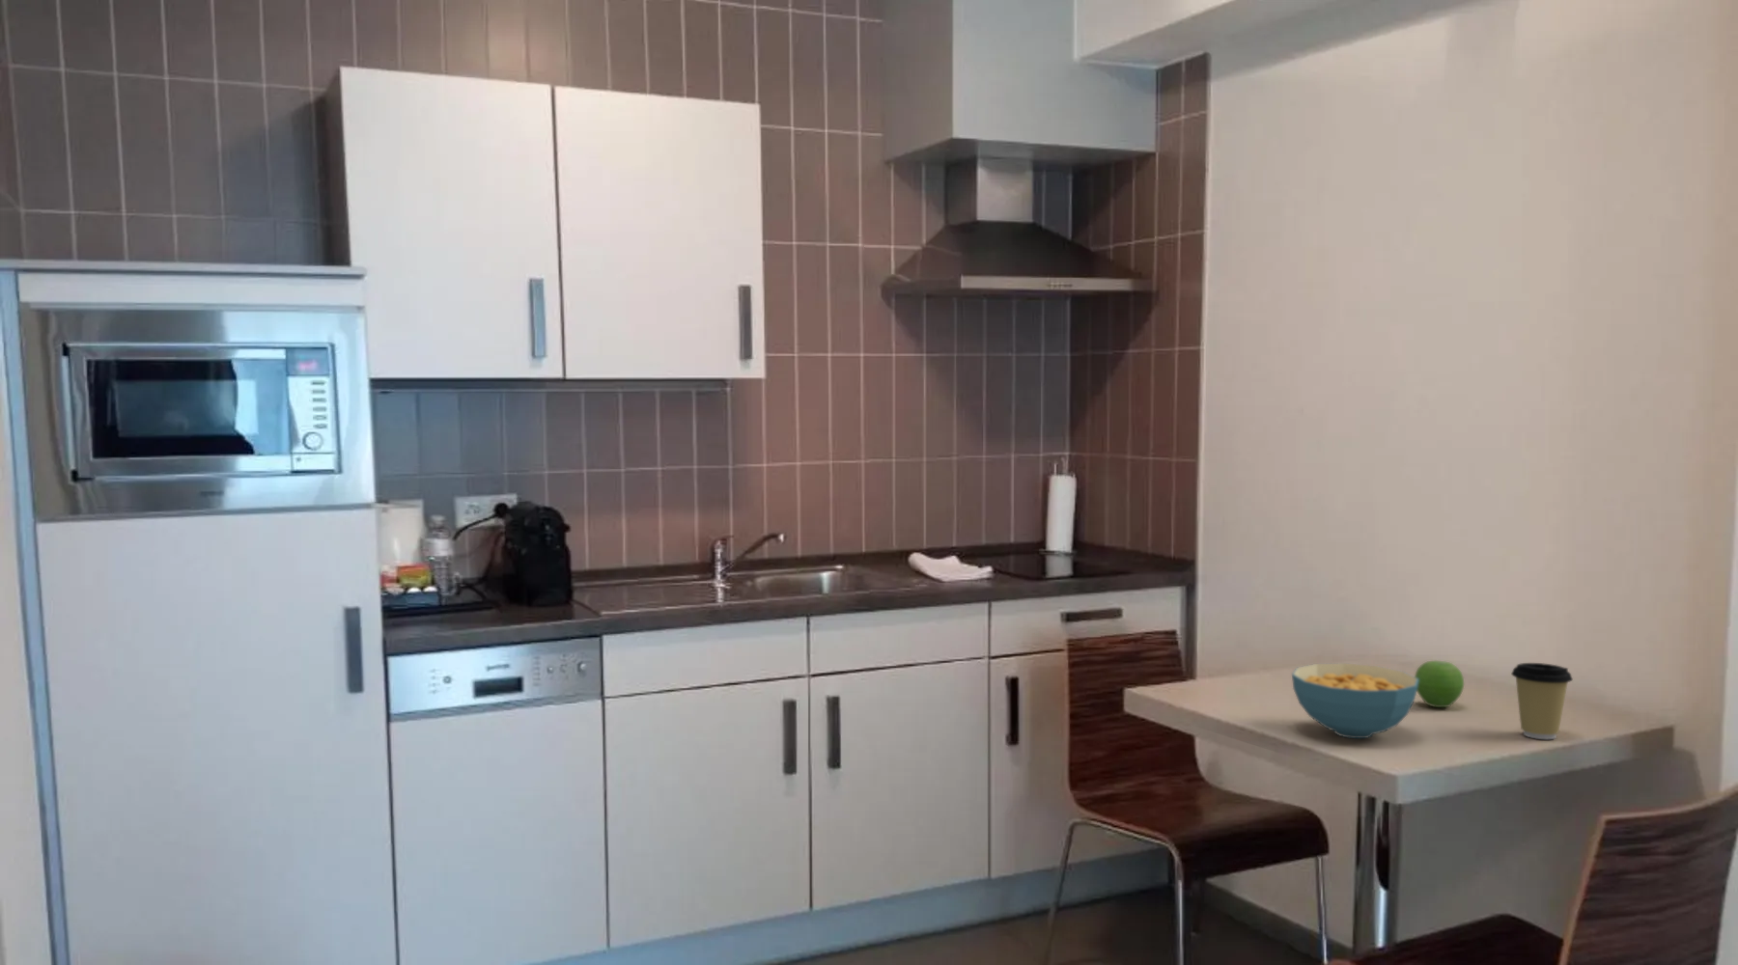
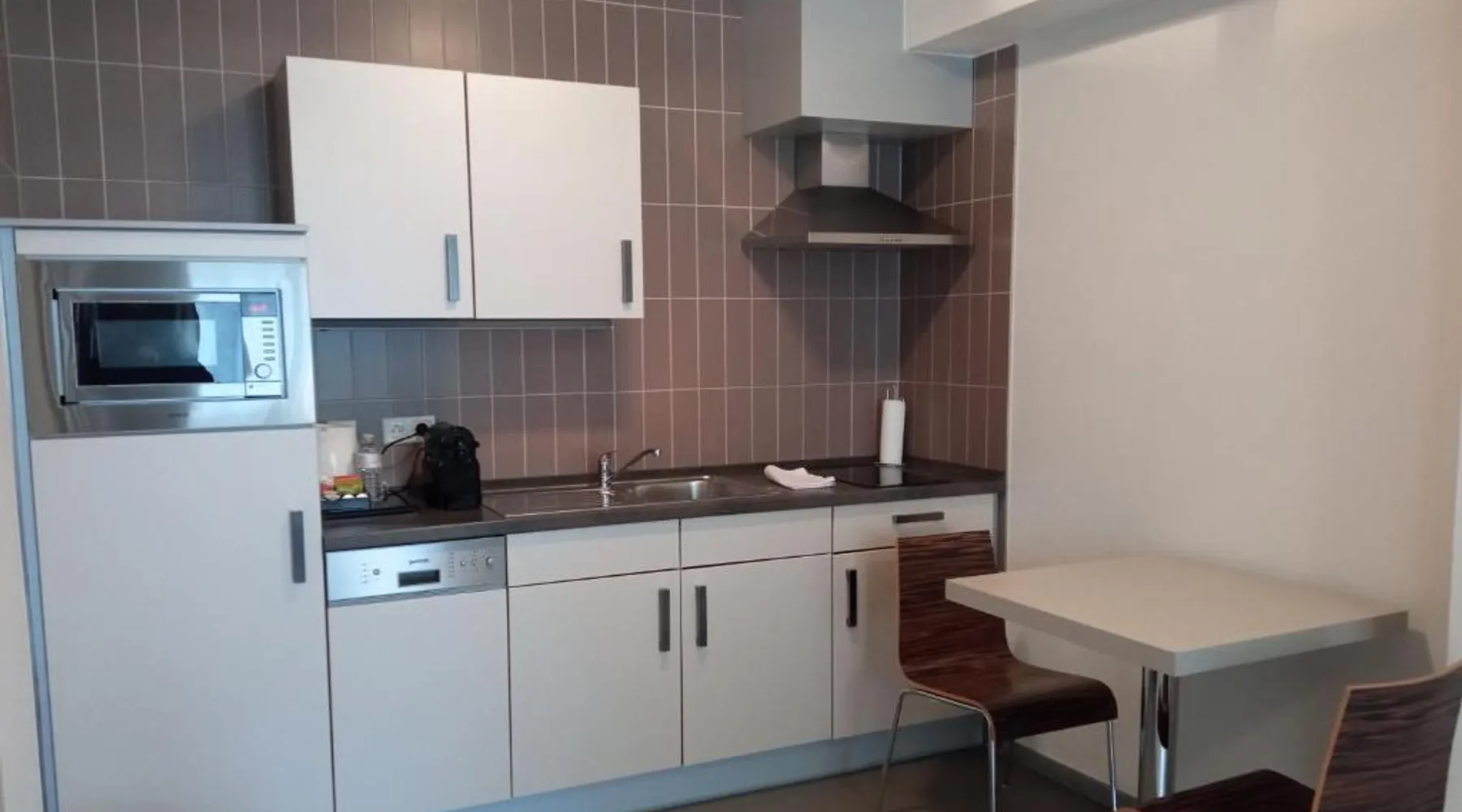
- fruit [1413,660,1465,708]
- cereal bowl [1291,662,1418,739]
- coffee cup [1510,662,1574,740]
